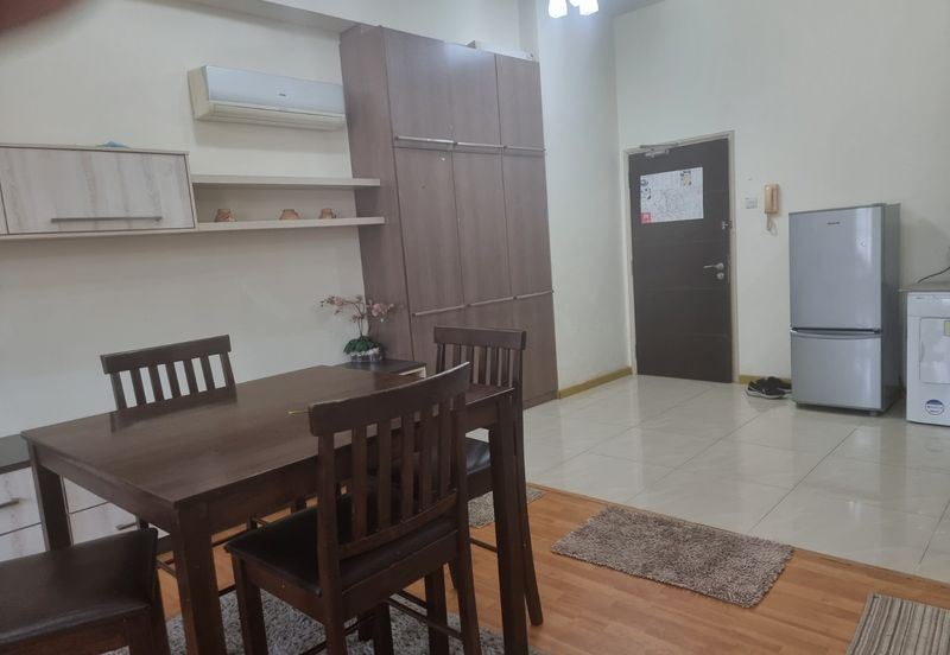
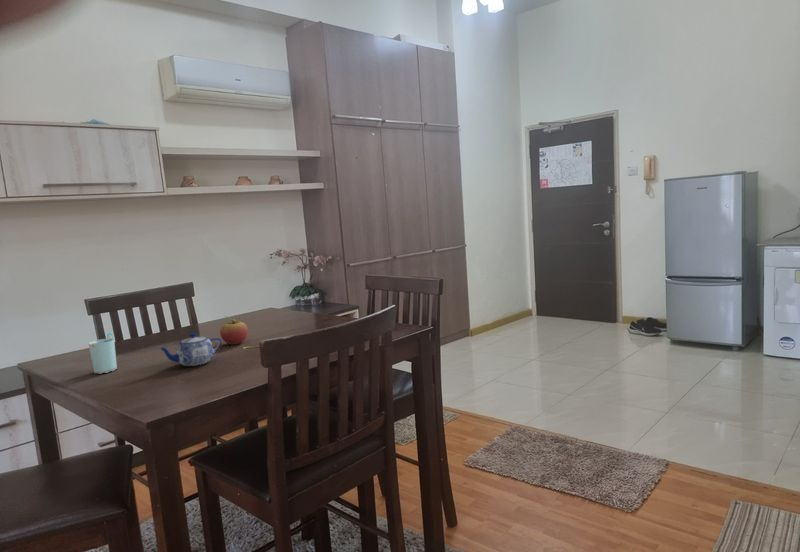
+ fruit [219,315,249,346]
+ teapot [157,332,222,367]
+ cup [87,332,118,375]
